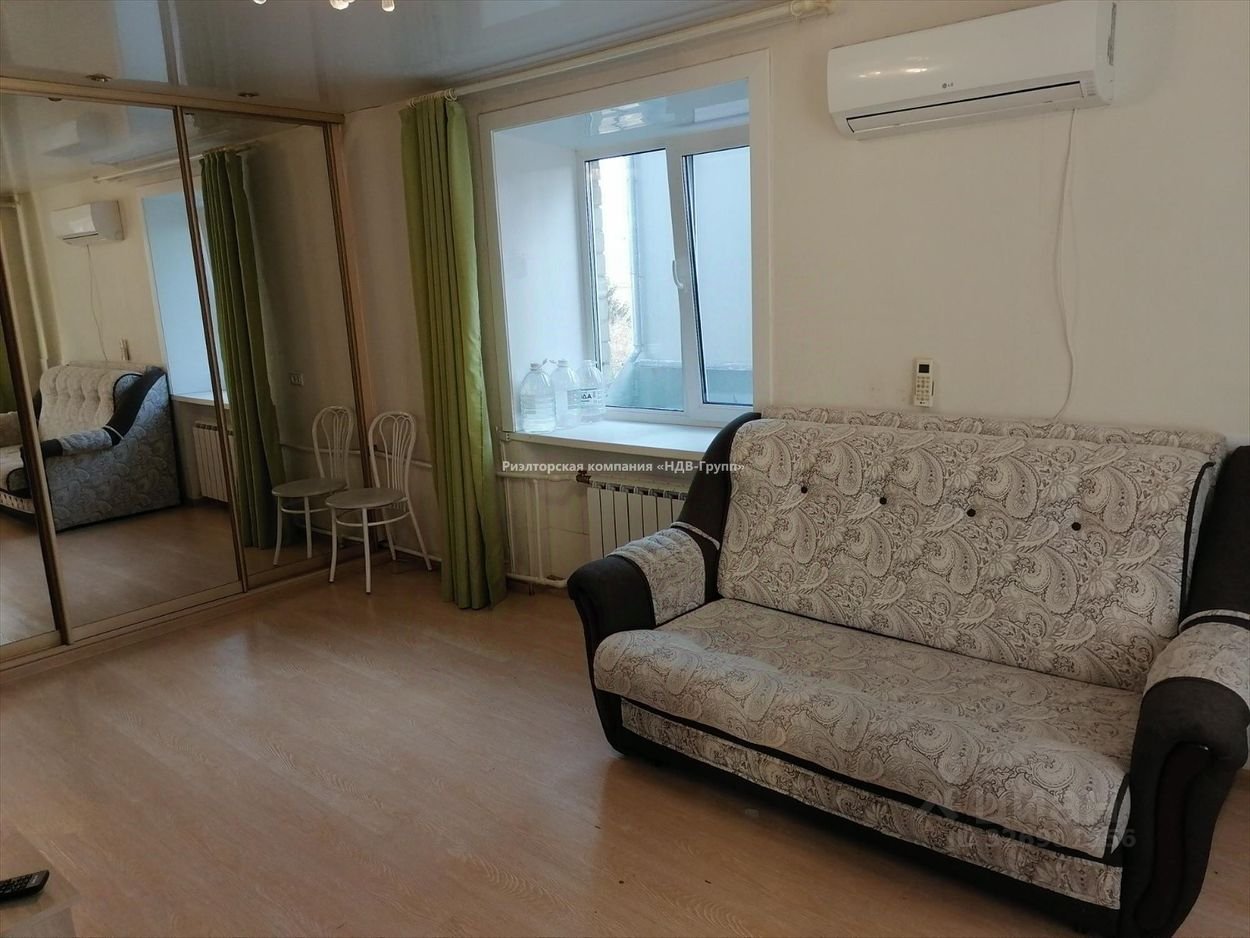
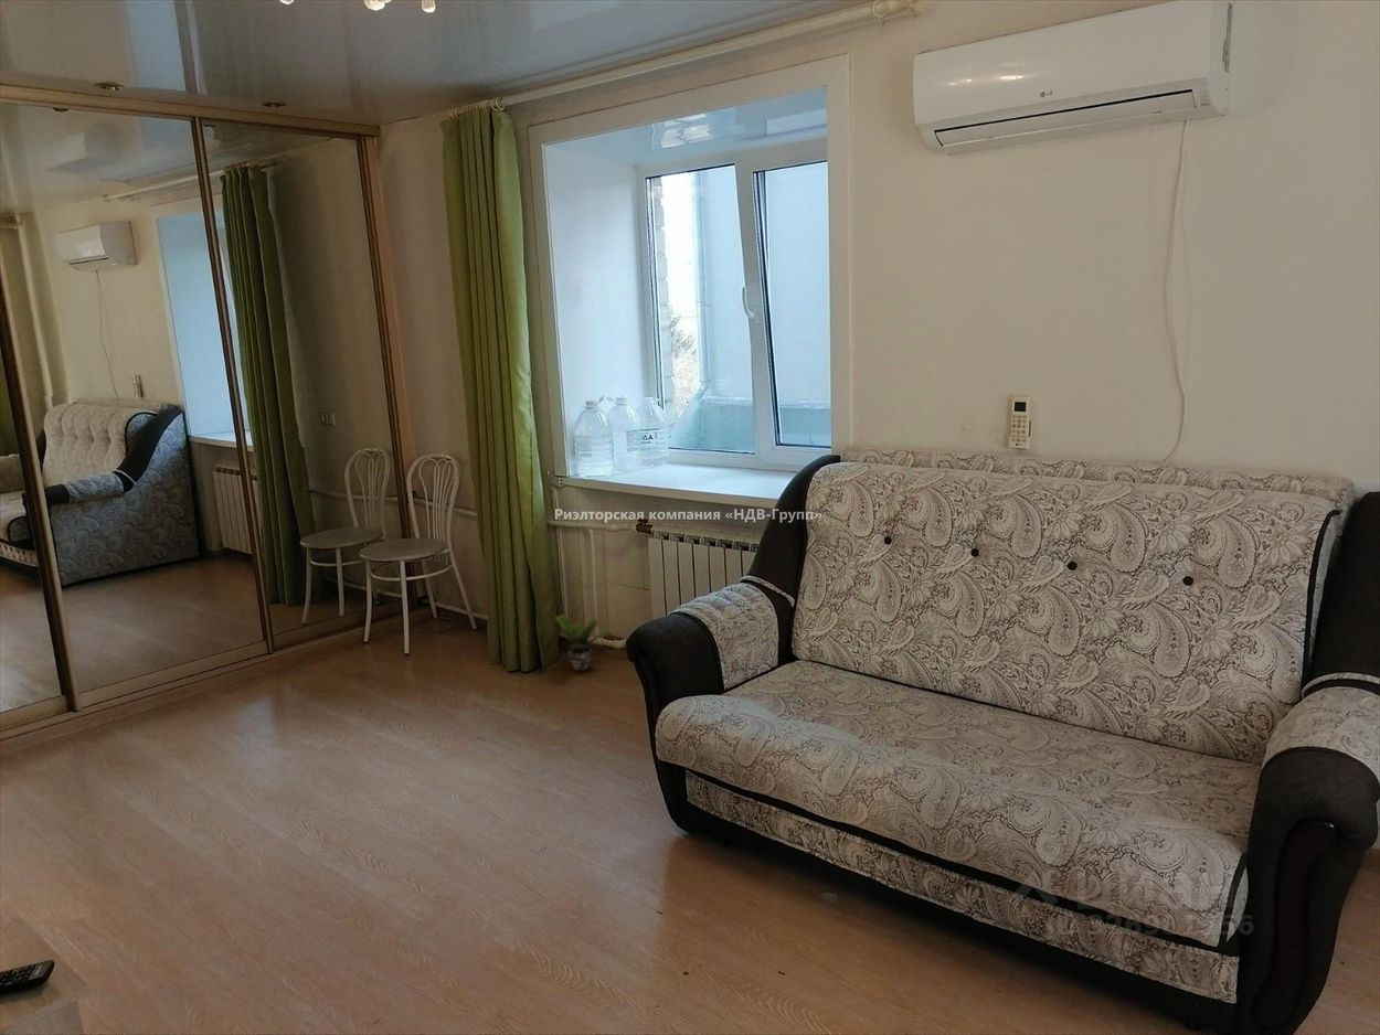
+ potted plant [553,612,614,672]
